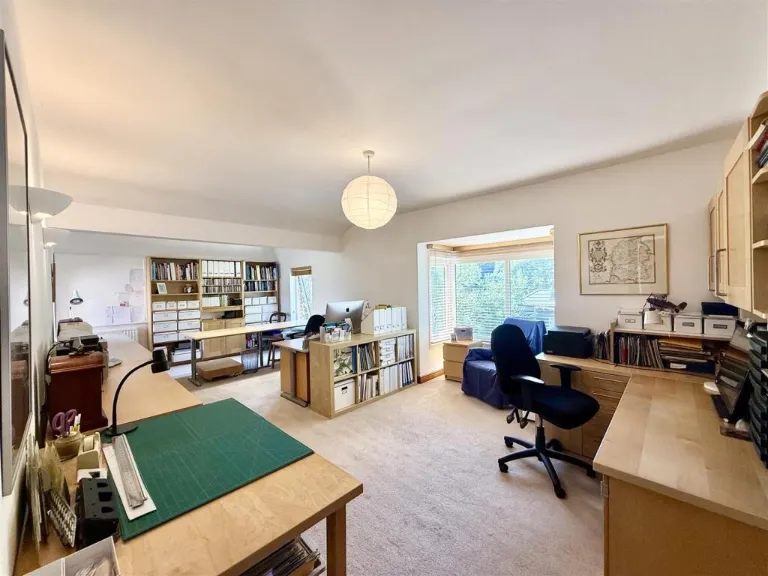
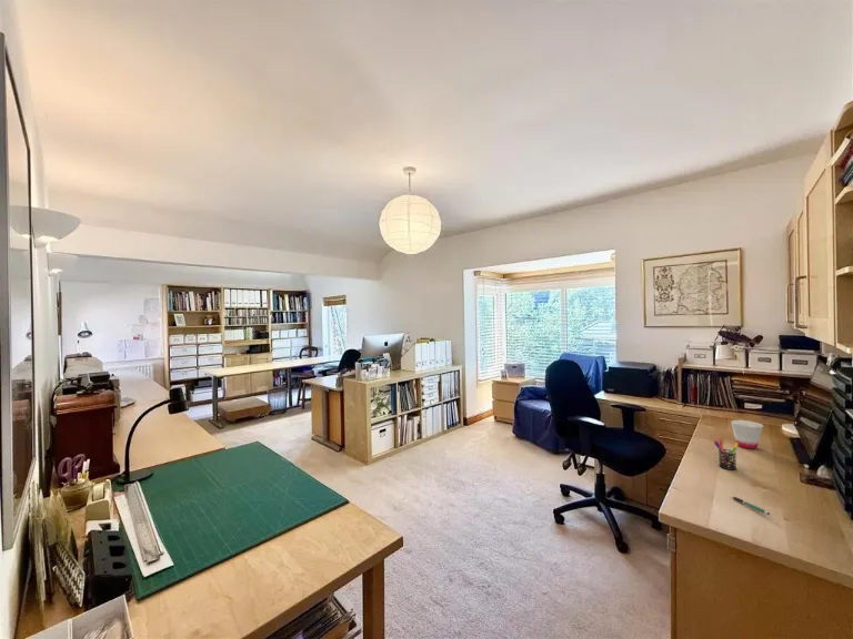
+ pen [730,495,771,516]
+ pen holder [713,439,739,471]
+ cup [730,419,764,450]
